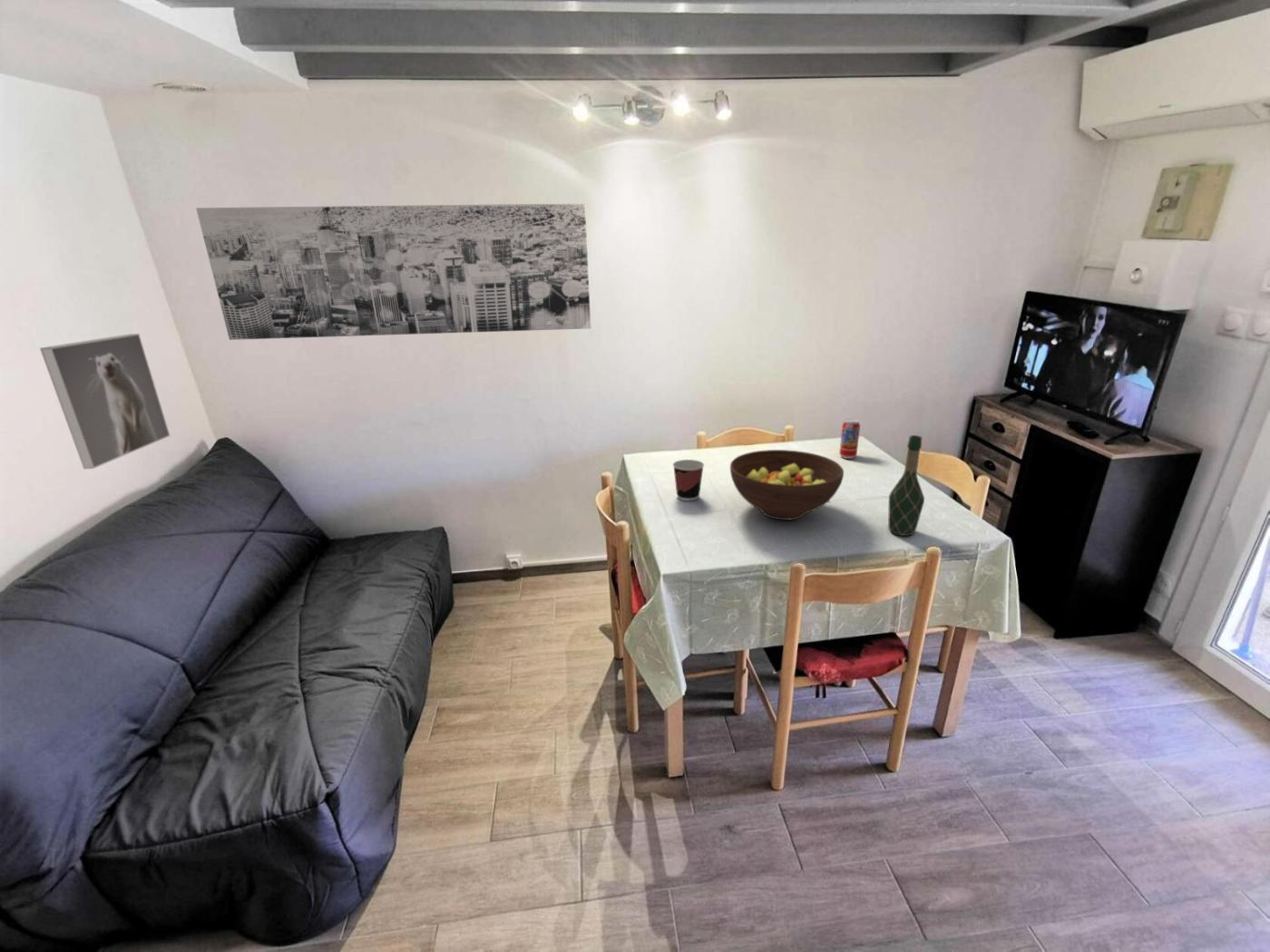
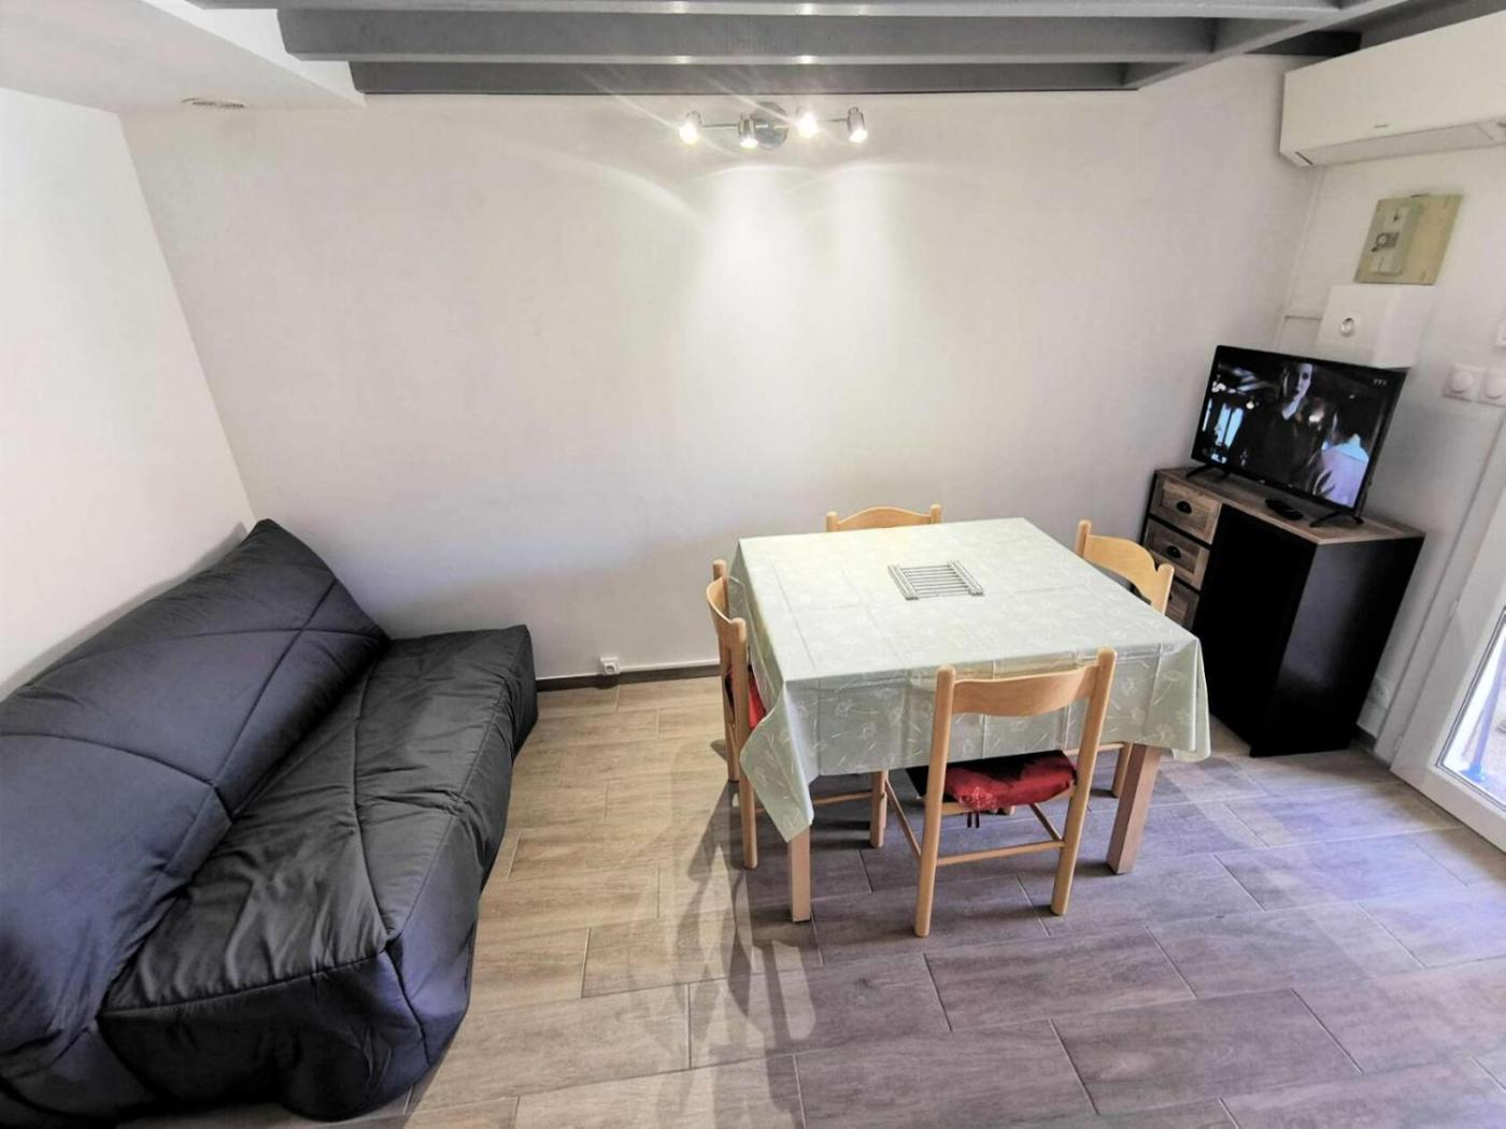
- cup [672,459,705,501]
- wine bottle [887,434,925,537]
- fruit bowl [729,449,845,521]
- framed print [39,333,171,470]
- wall art [195,202,591,341]
- beverage can [838,418,861,460]
